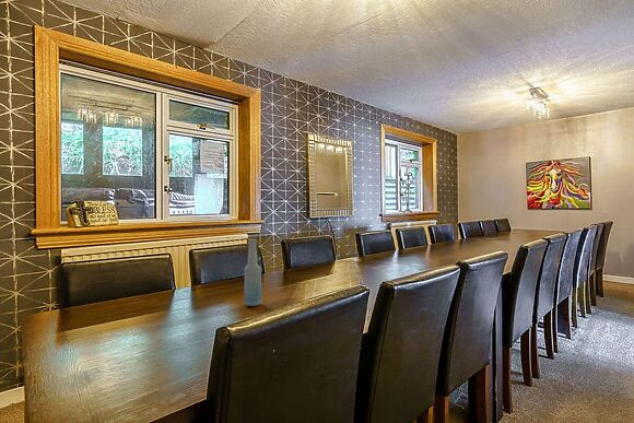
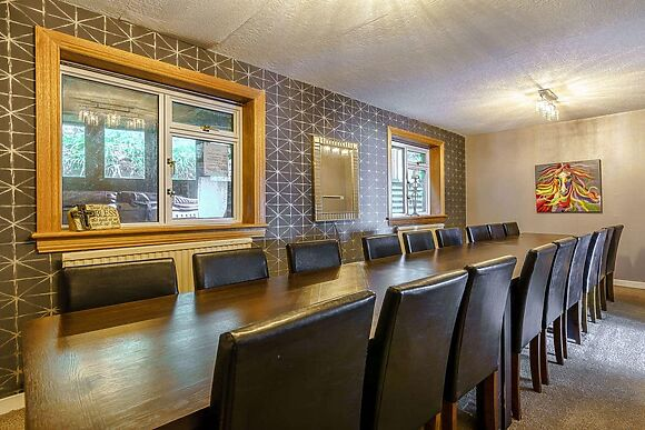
- bottle [243,238,263,307]
